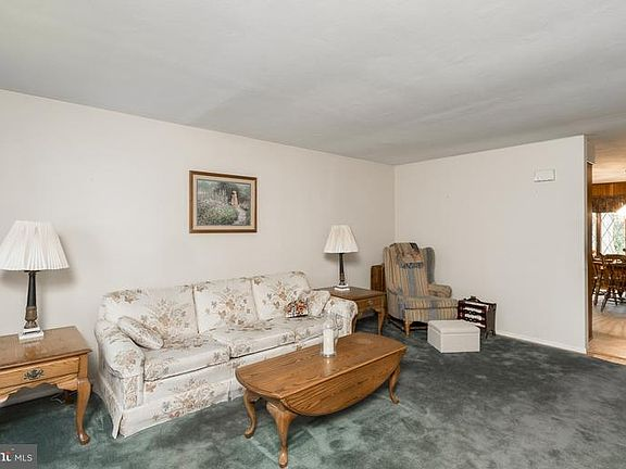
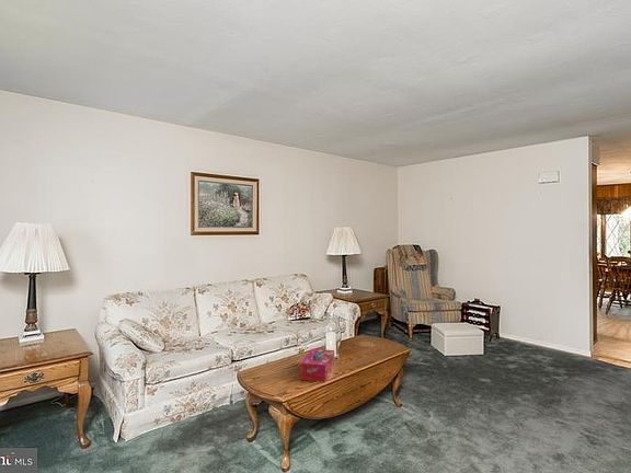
+ tissue box [299,347,335,383]
